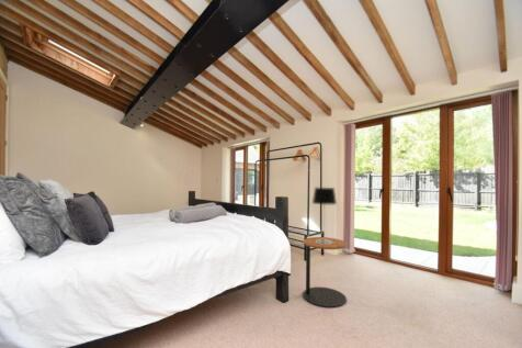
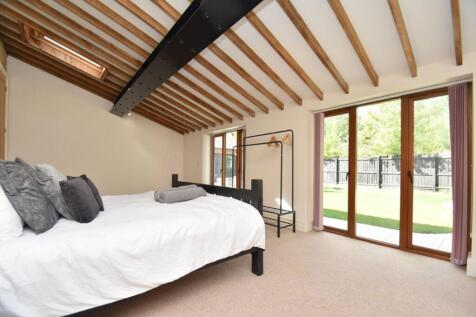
- side table [302,236,348,308]
- table lamp [311,187,338,244]
